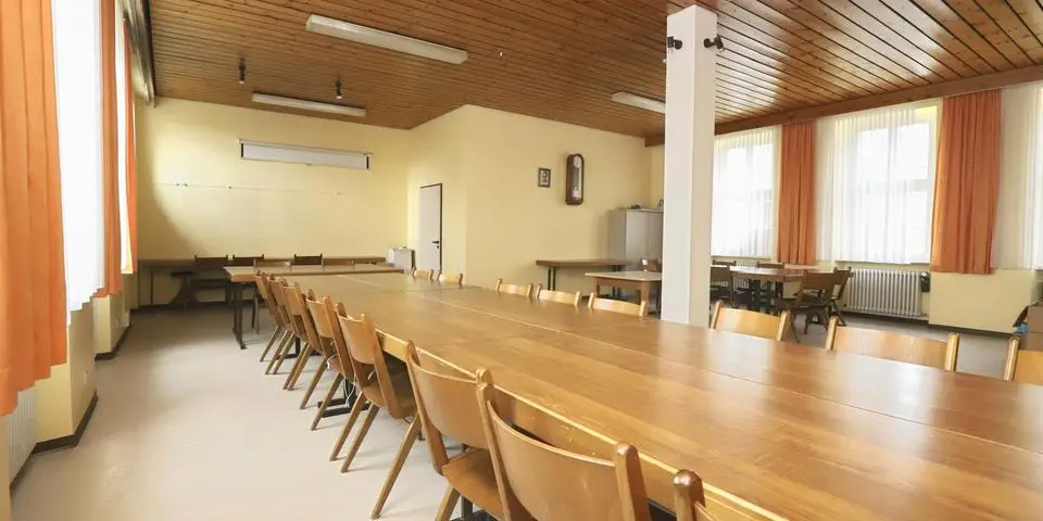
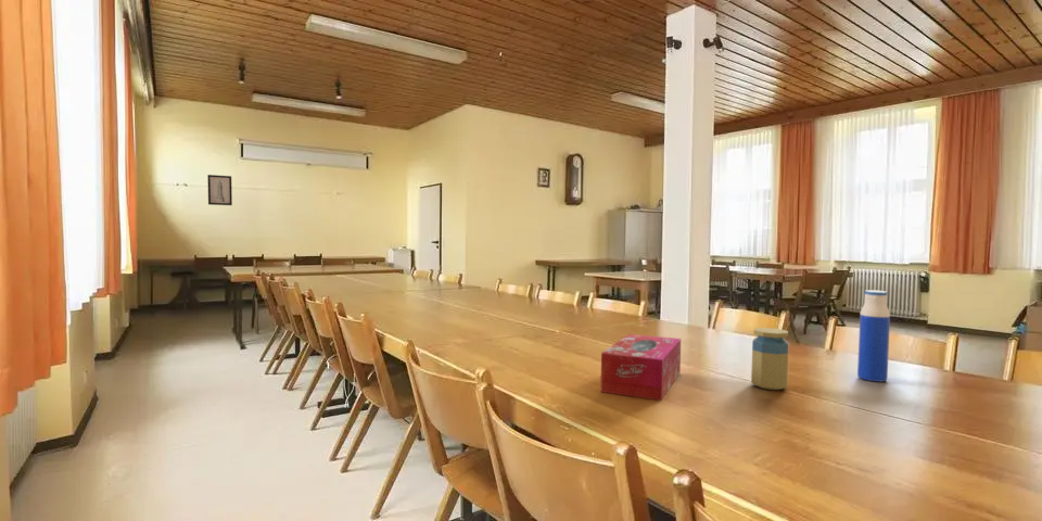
+ wall art [206,174,233,206]
+ tissue box [599,333,682,402]
+ jar [750,327,790,391]
+ water bottle [856,289,891,383]
